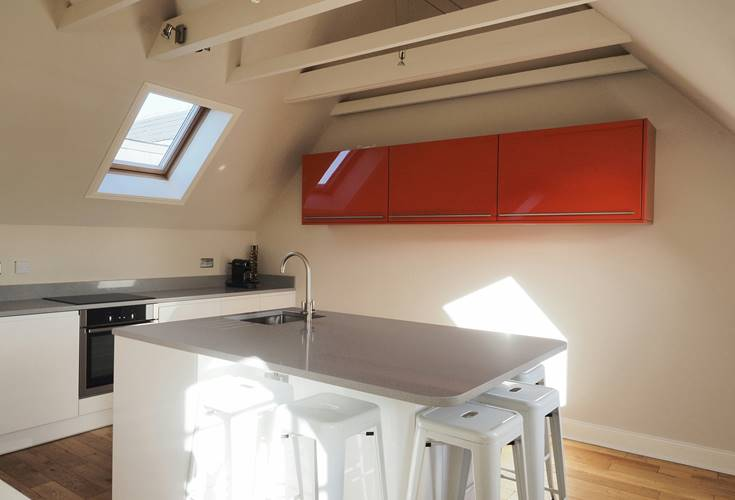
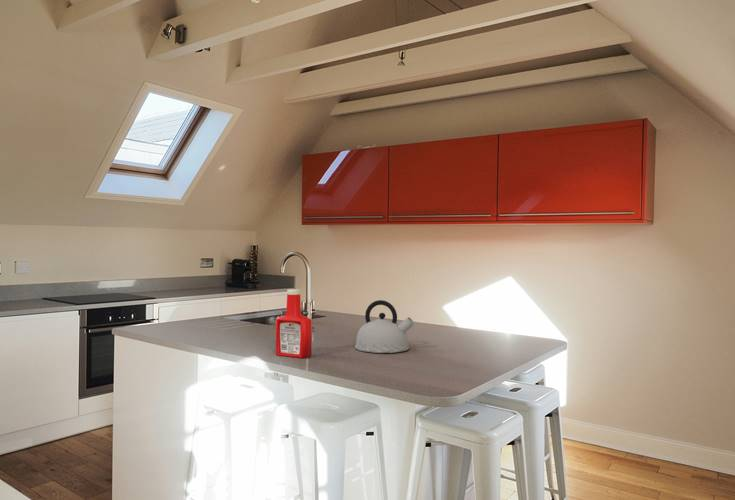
+ soap bottle [275,288,313,359]
+ kettle [354,299,415,354]
